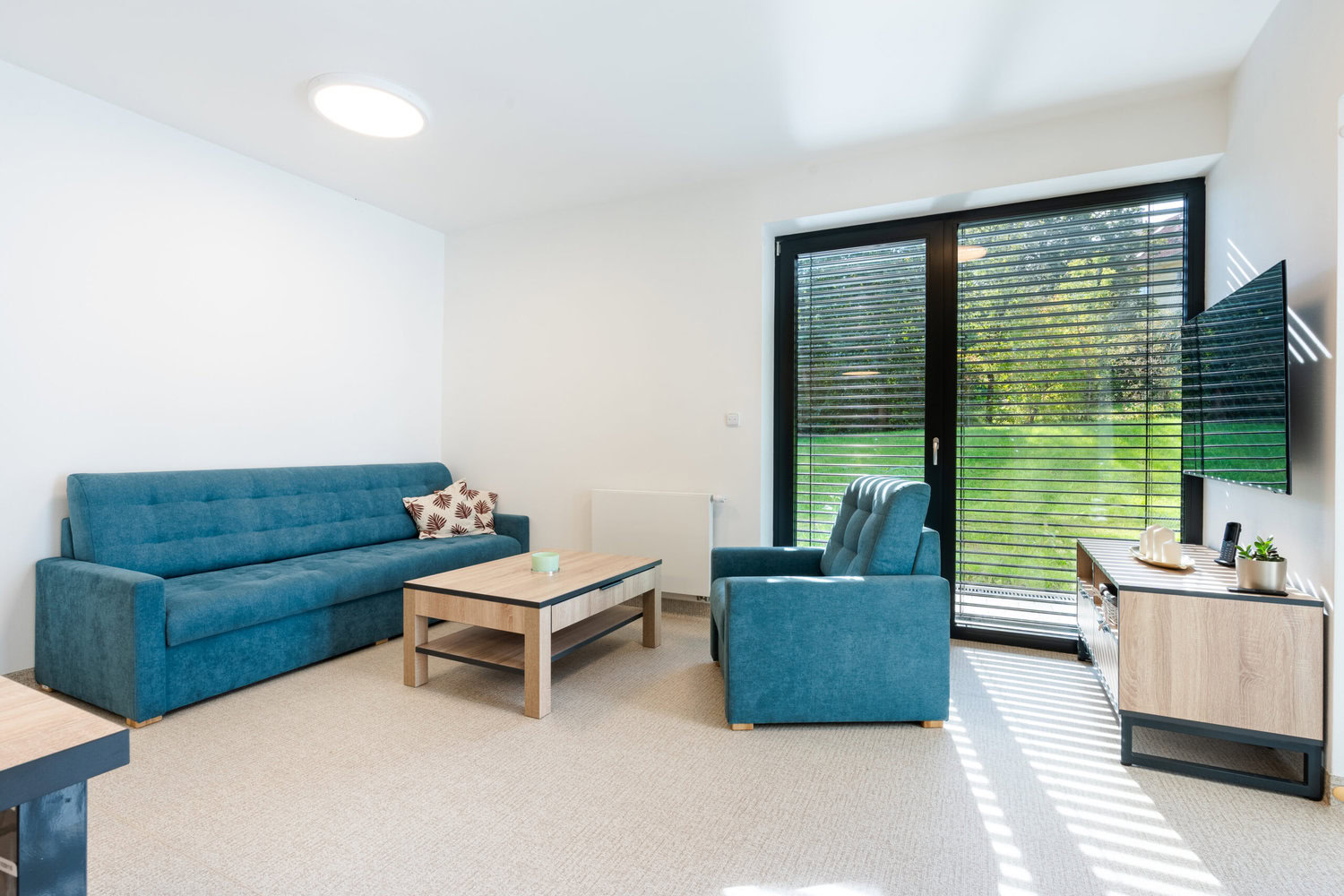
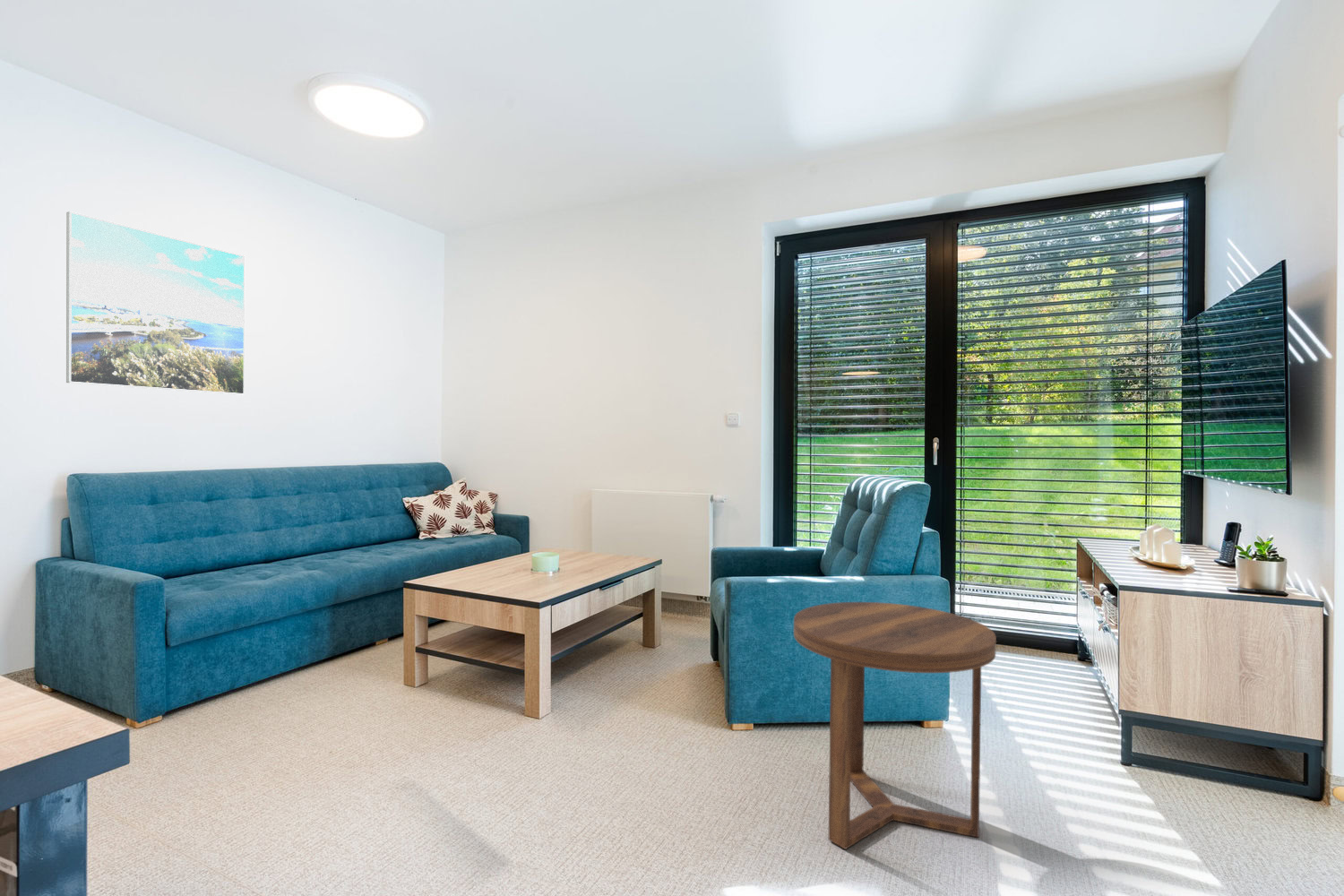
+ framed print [65,211,246,396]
+ side table [793,601,997,850]
